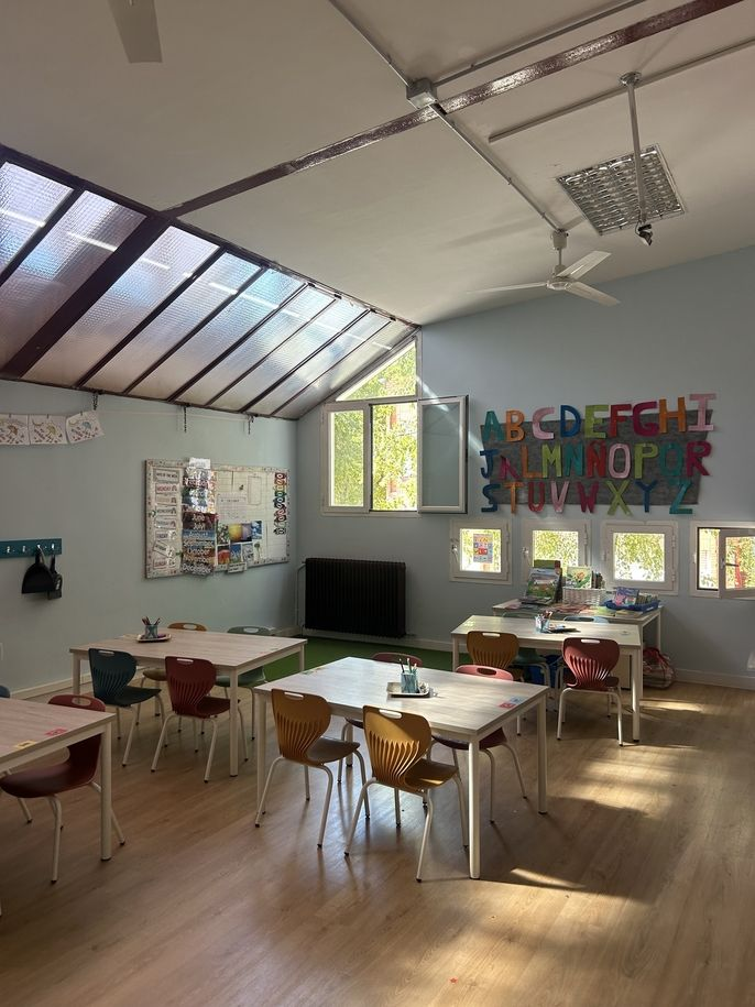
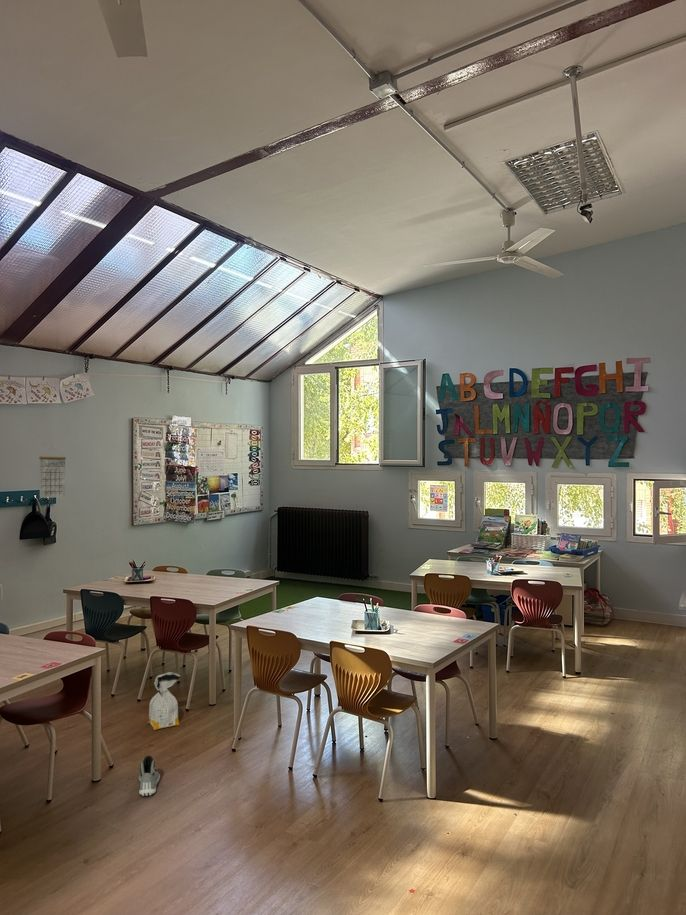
+ sneaker [138,755,161,797]
+ calendar [38,446,67,499]
+ bag [147,671,181,731]
